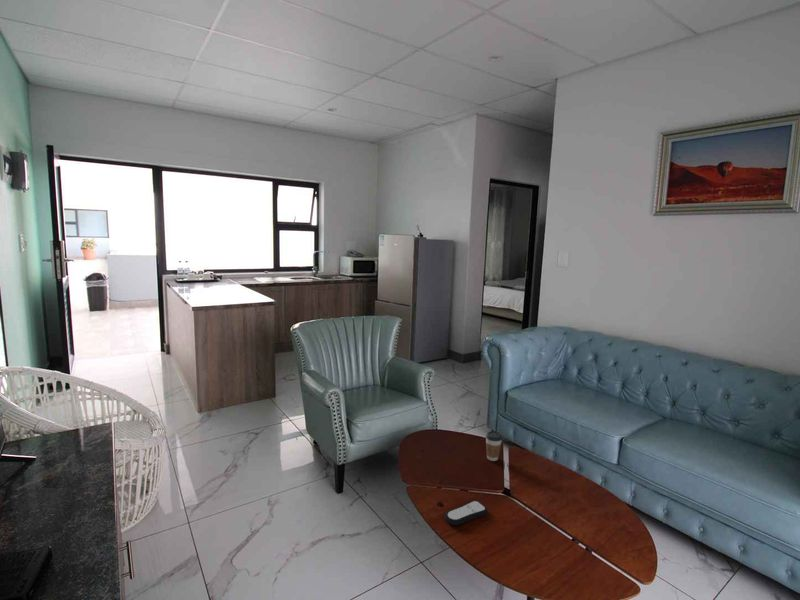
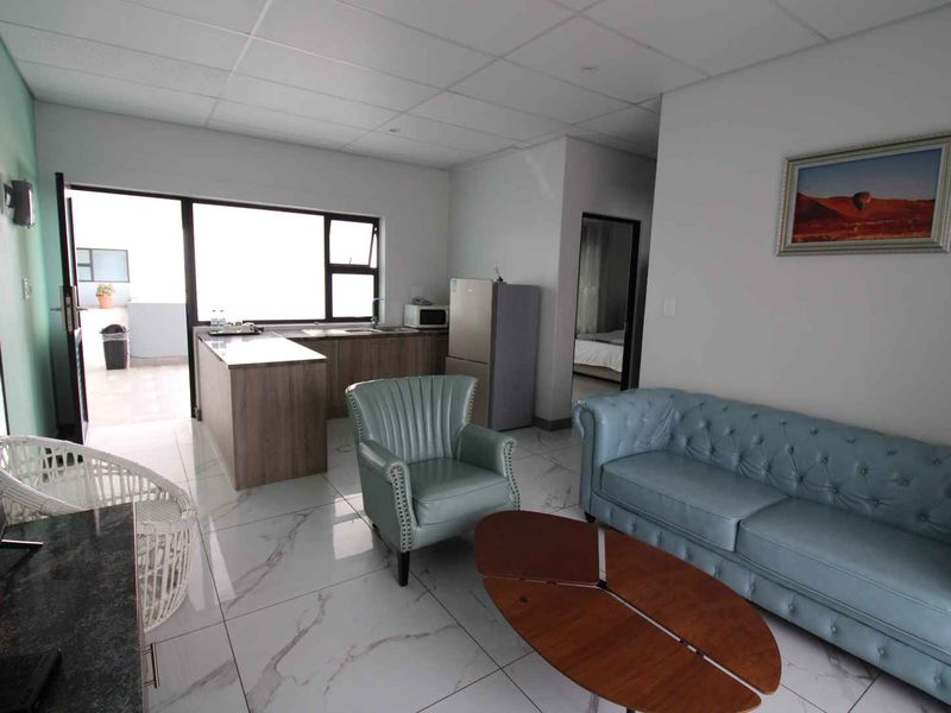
- remote control [444,500,488,526]
- coffee cup [485,430,503,462]
